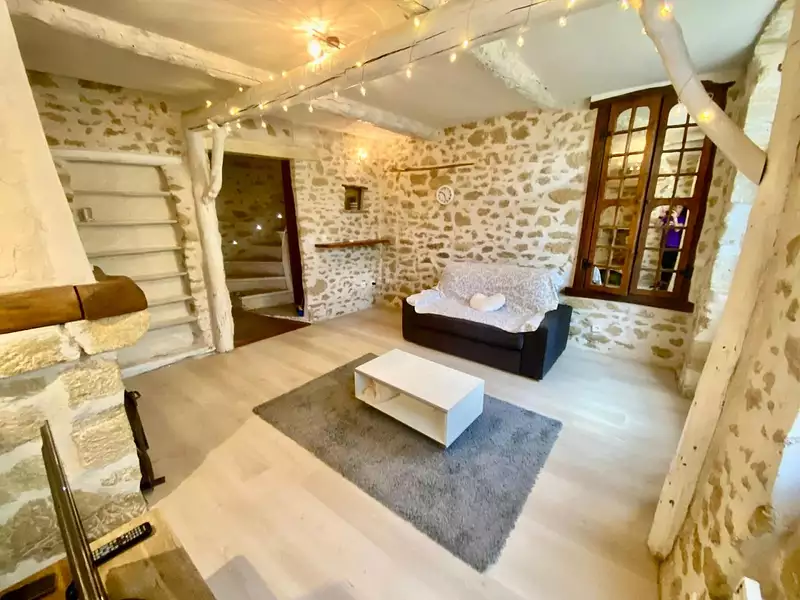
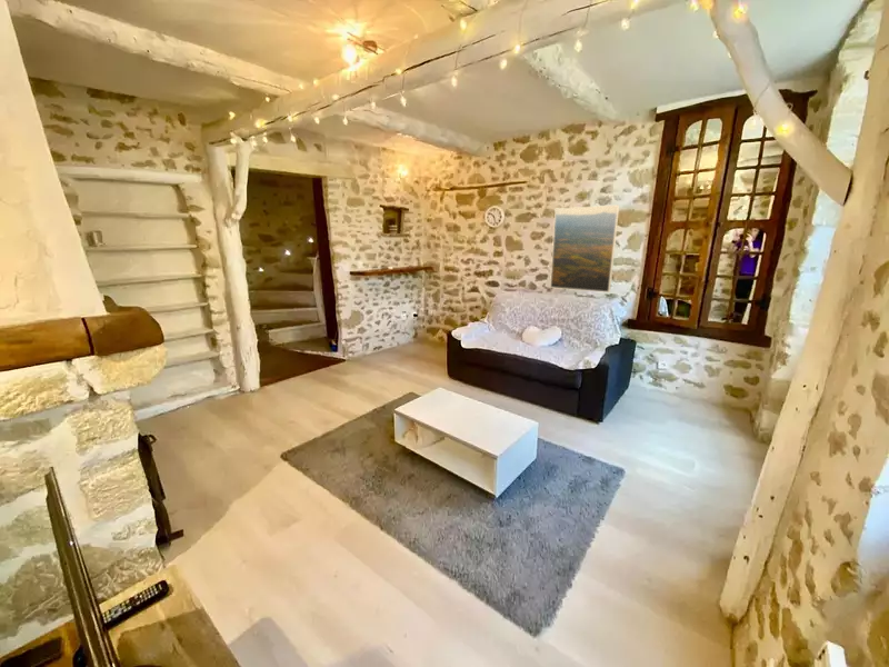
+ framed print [549,203,620,293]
